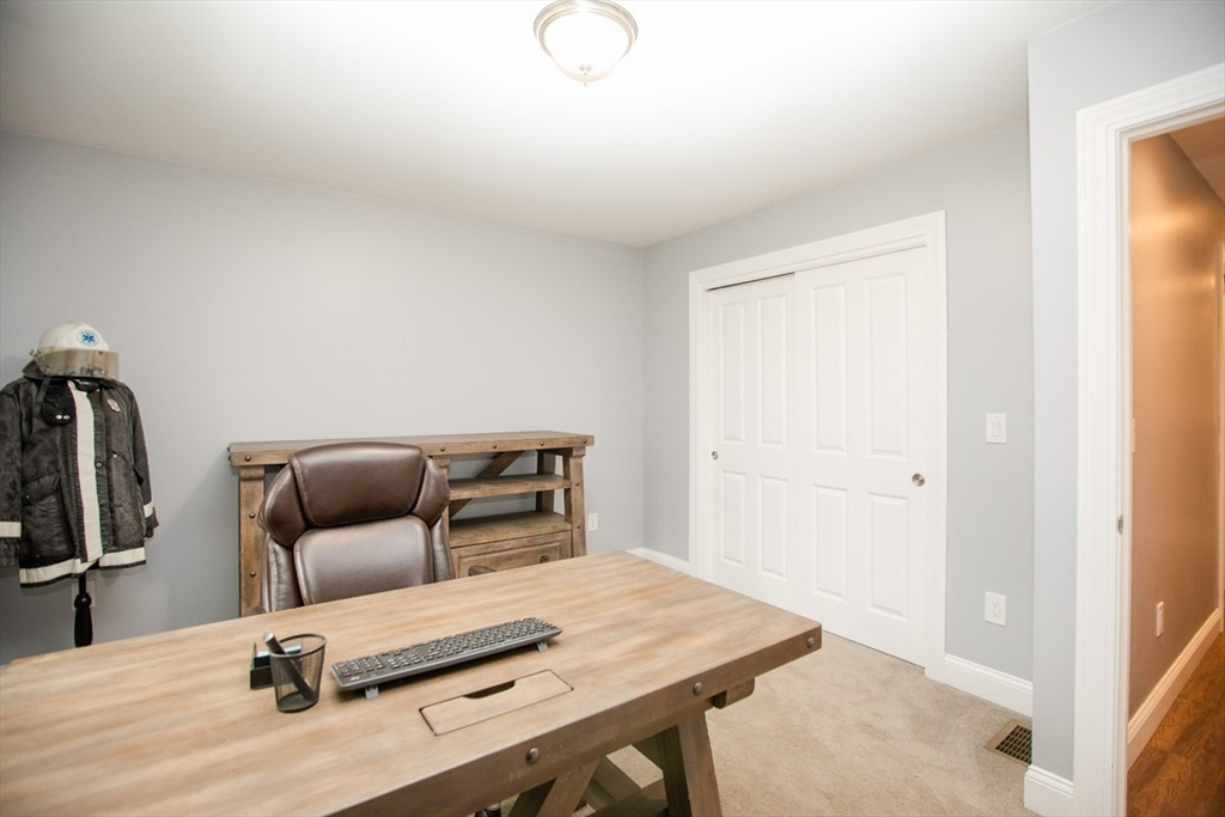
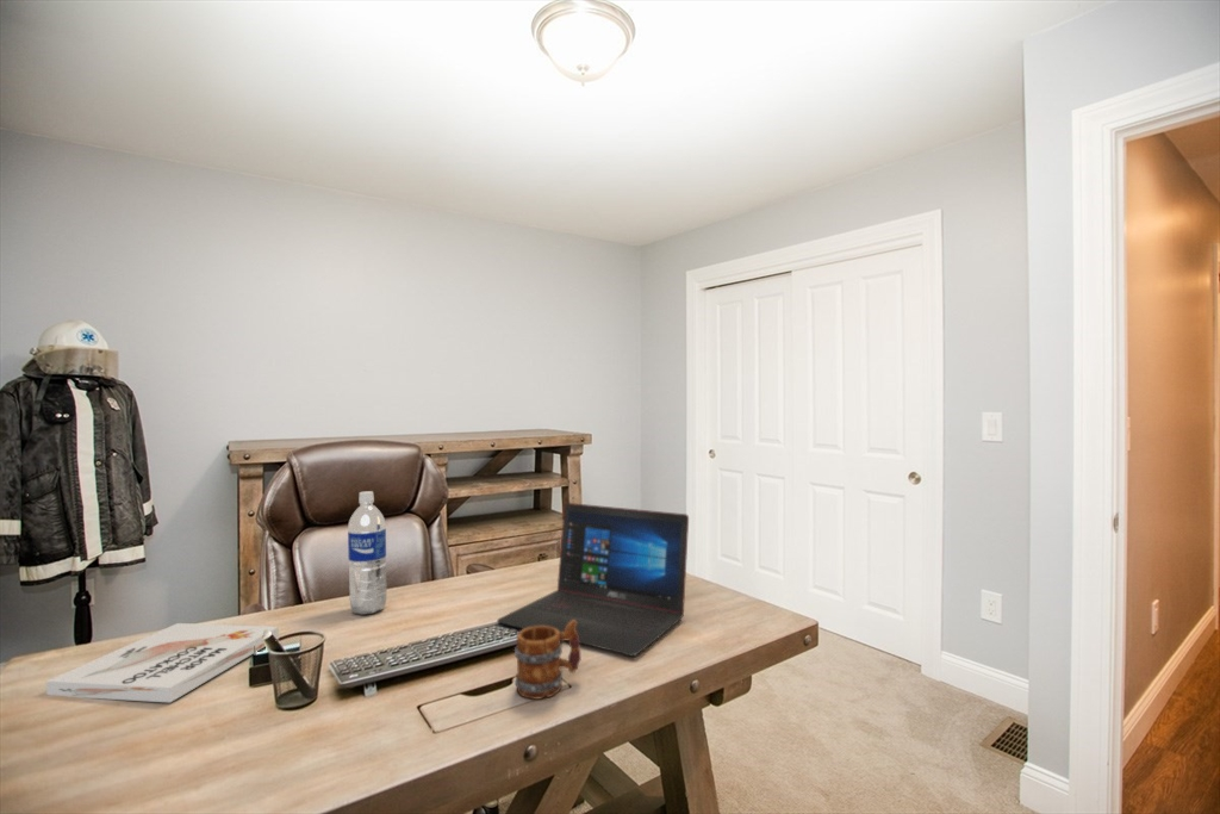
+ water bottle [347,490,387,616]
+ laptop [496,502,690,657]
+ book [45,622,280,703]
+ mug [513,620,583,701]
